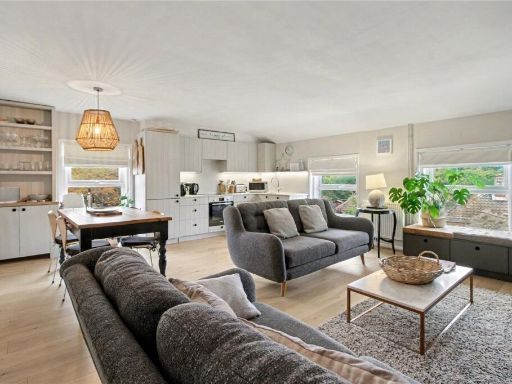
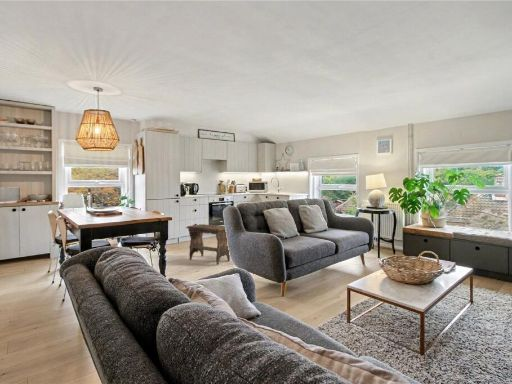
+ footstool [185,223,231,266]
